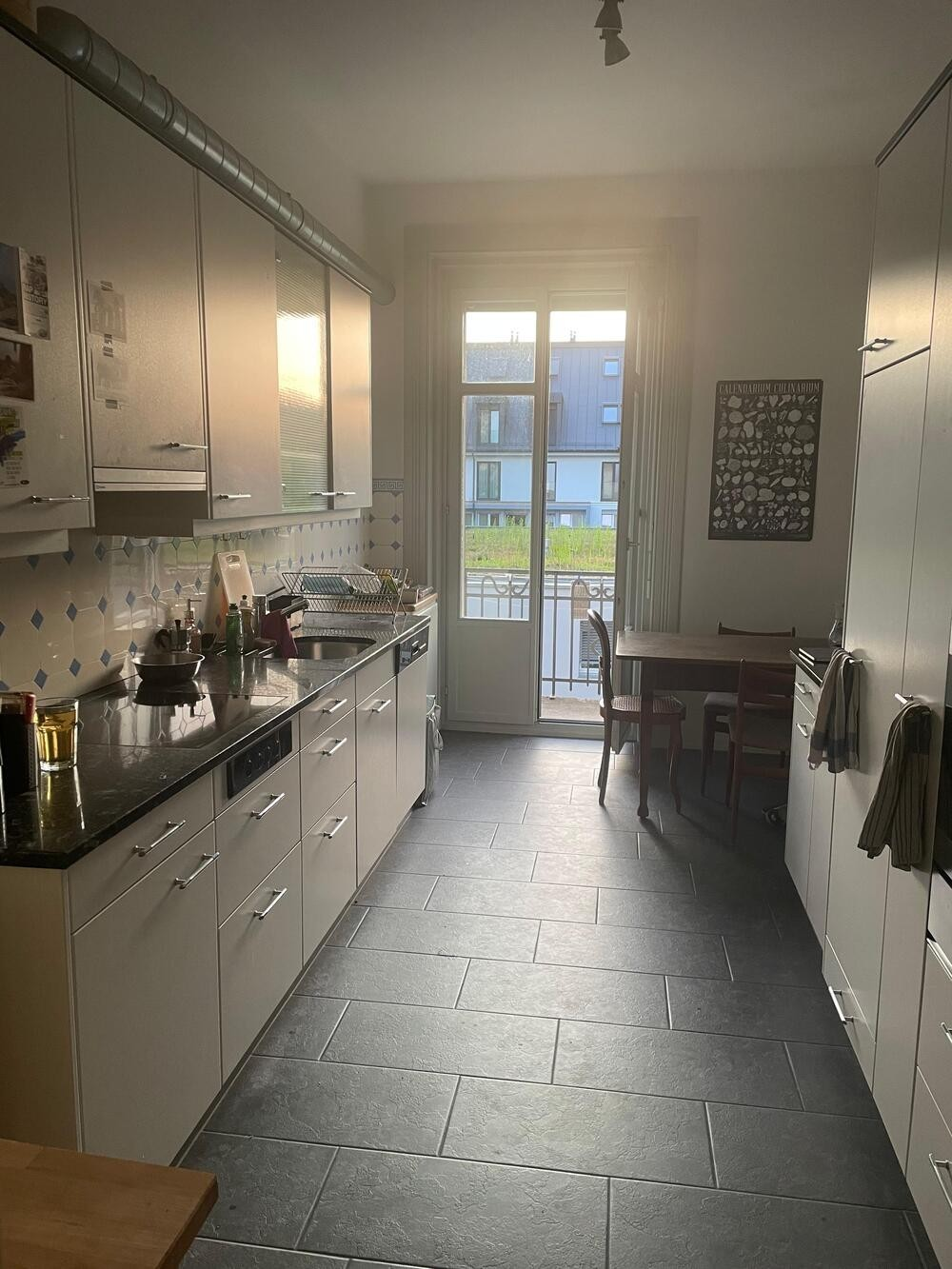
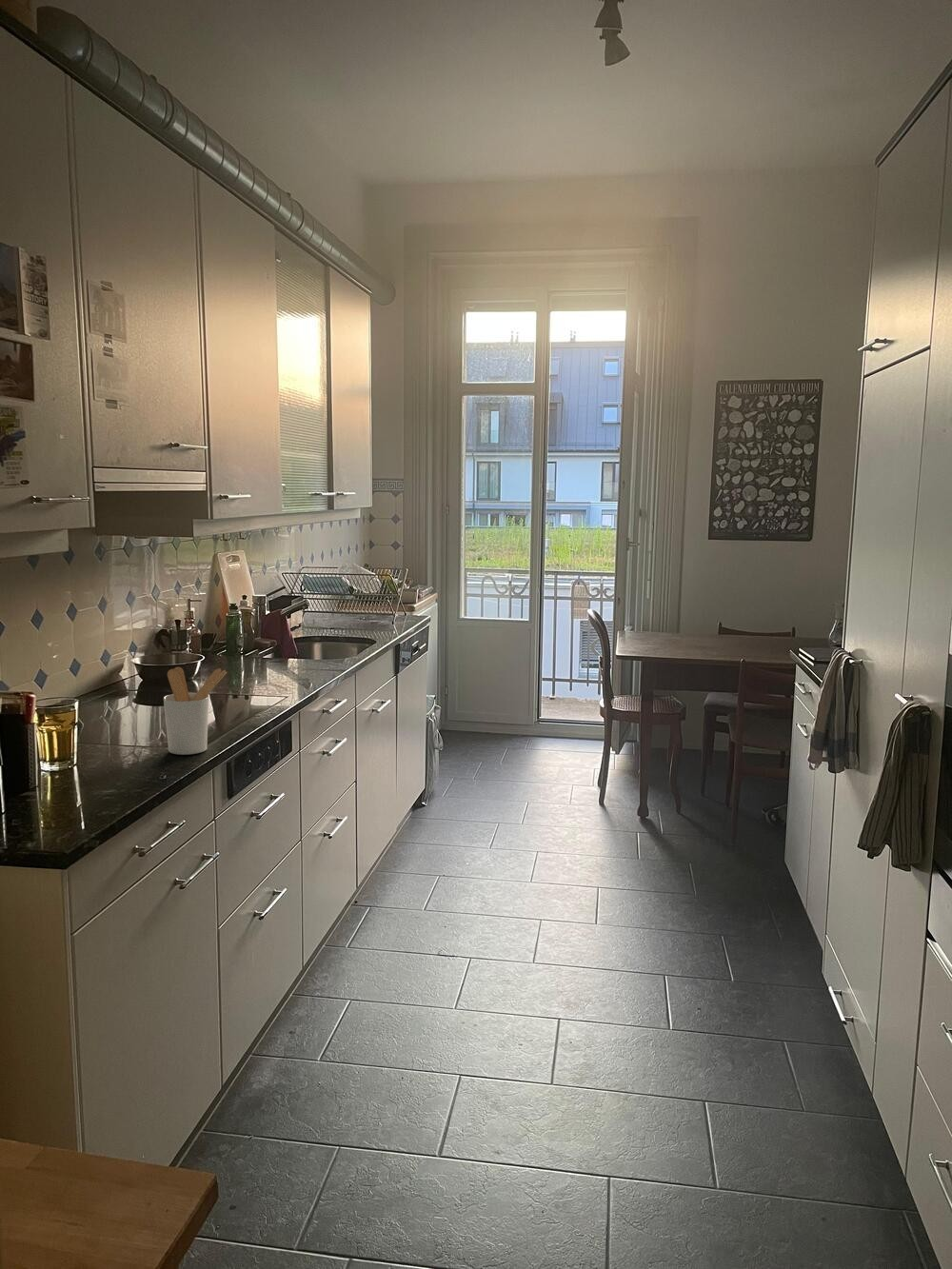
+ utensil holder [163,666,228,756]
